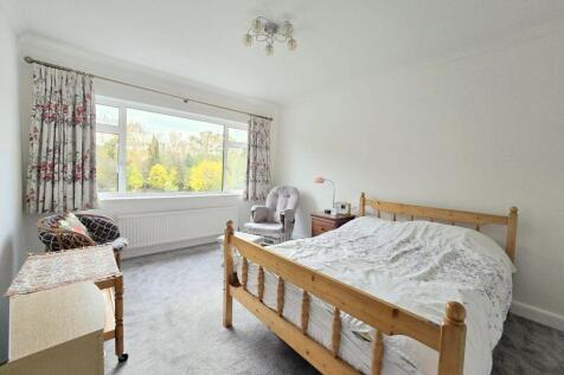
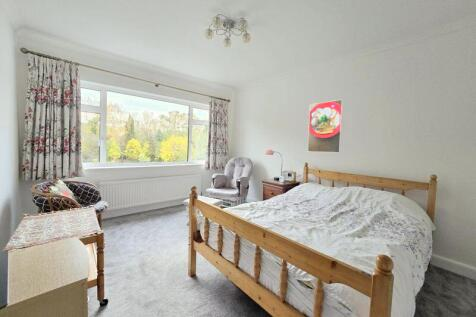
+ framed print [307,99,344,154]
